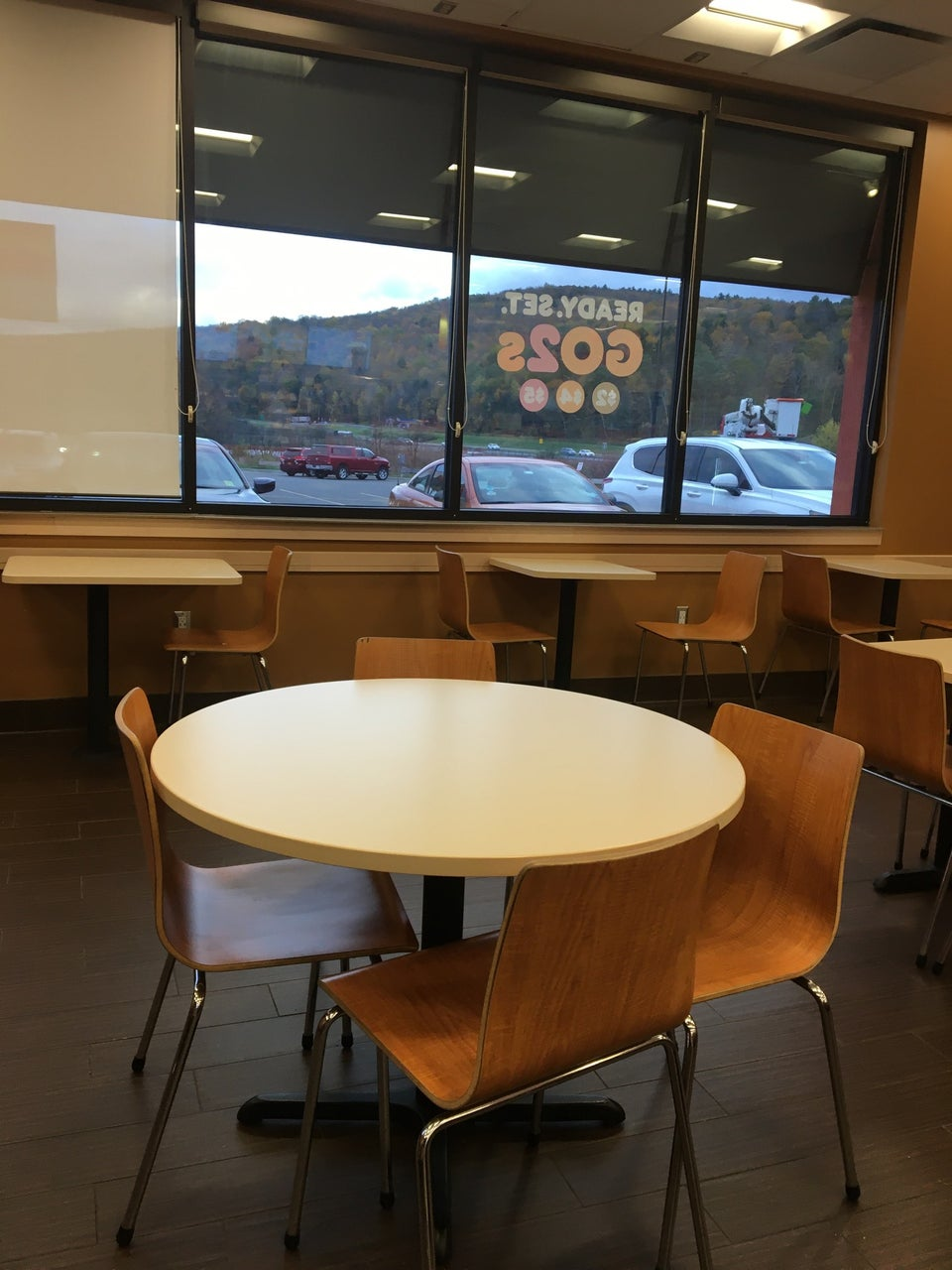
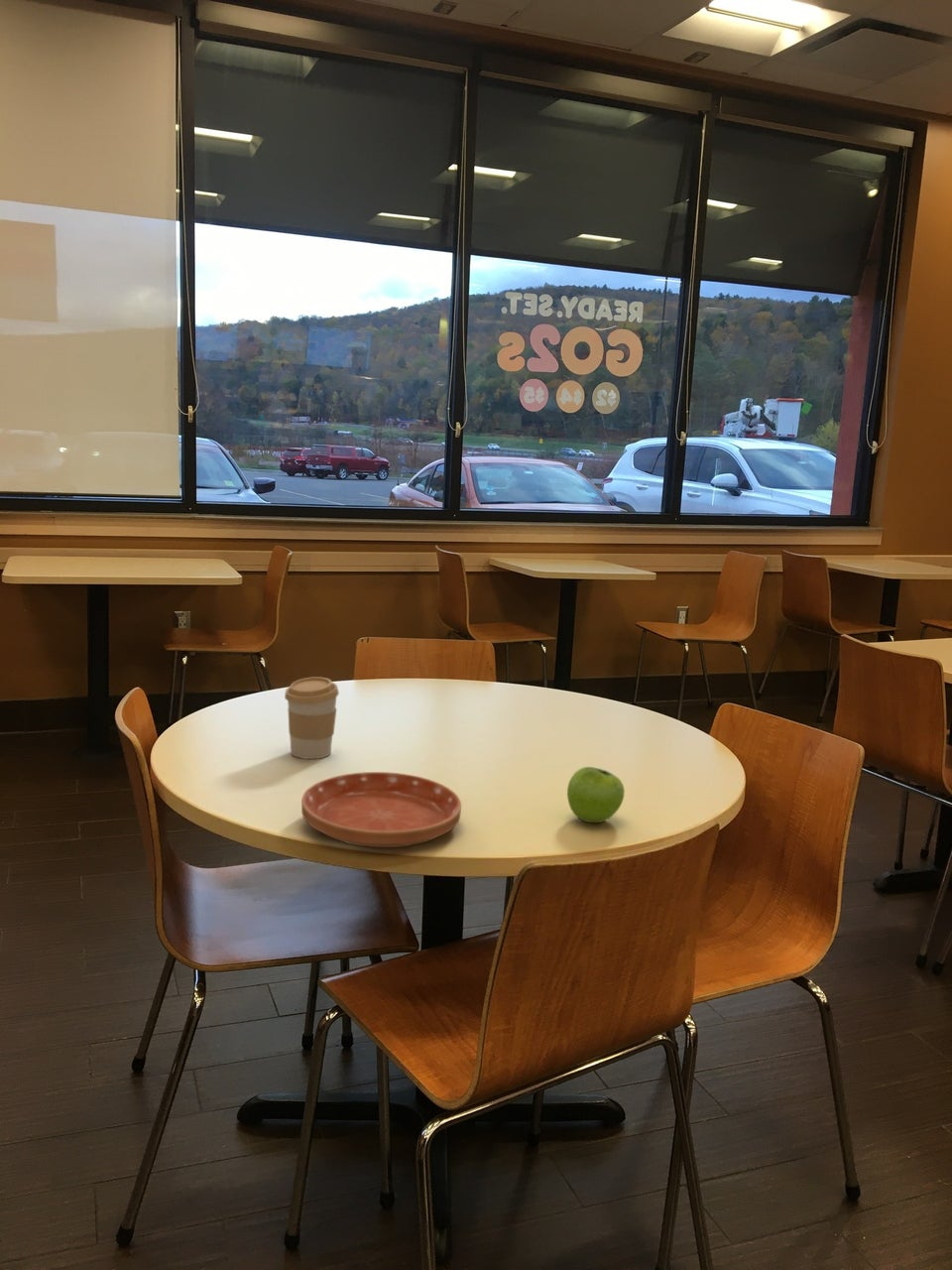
+ coffee cup [284,676,340,760]
+ fruit [566,766,626,824]
+ saucer [300,771,462,848]
